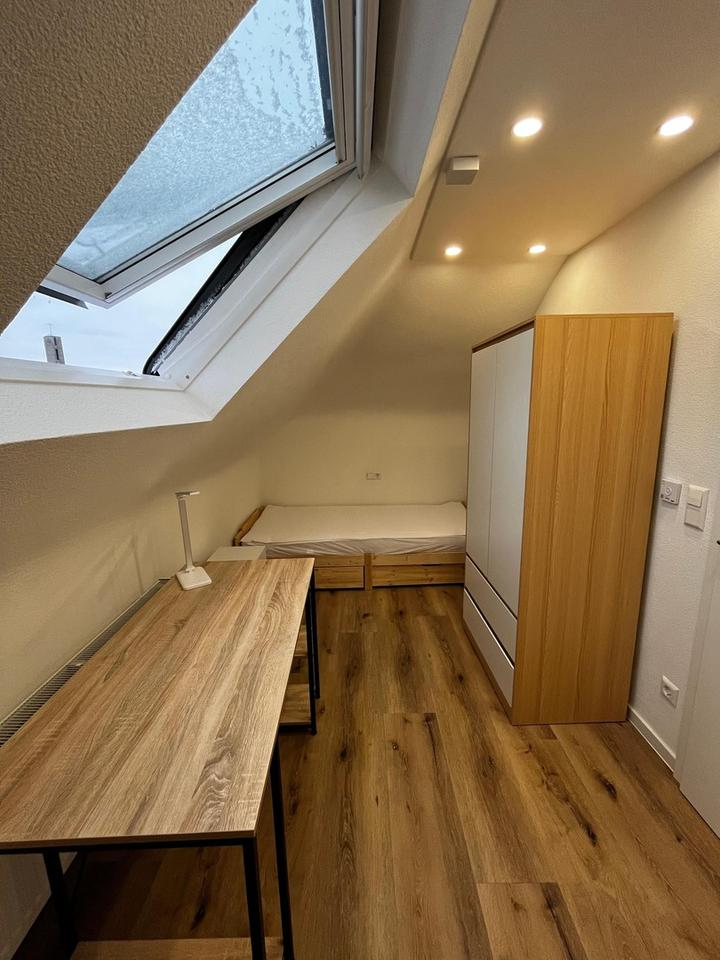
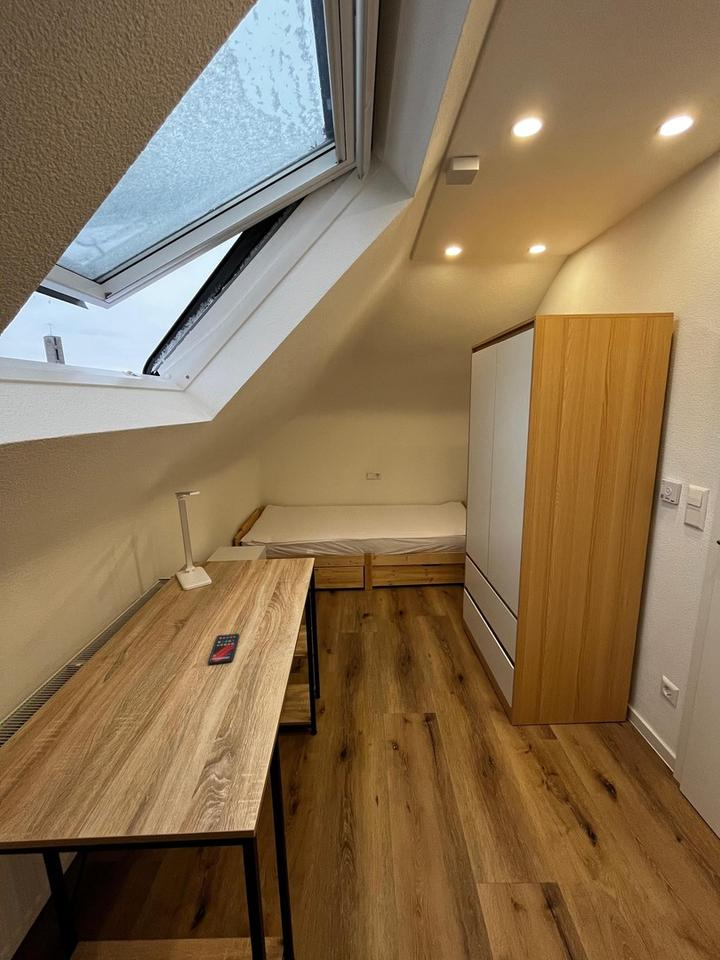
+ smartphone [207,633,240,665]
